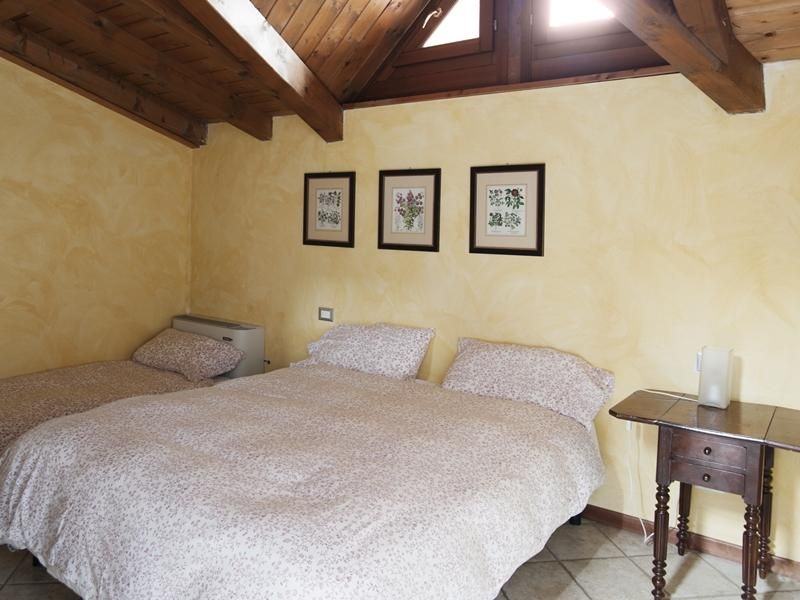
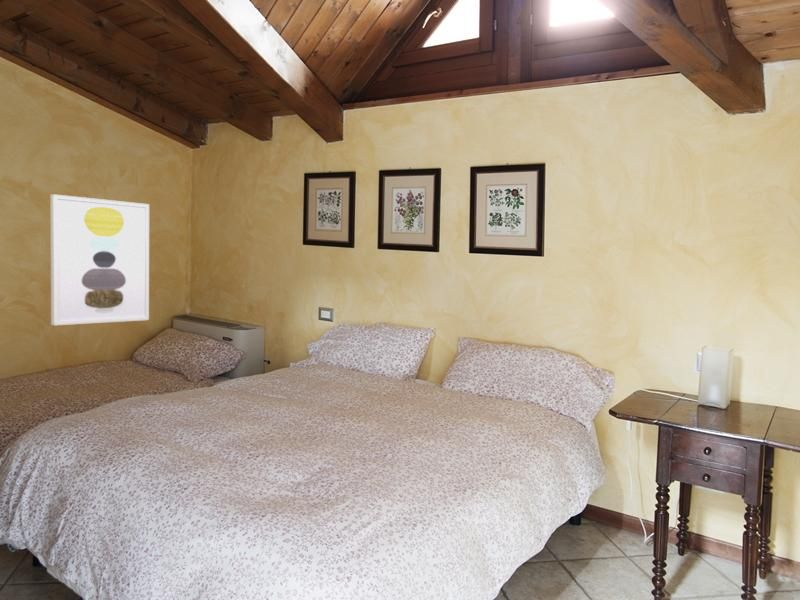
+ wall art [49,193,150,326]
